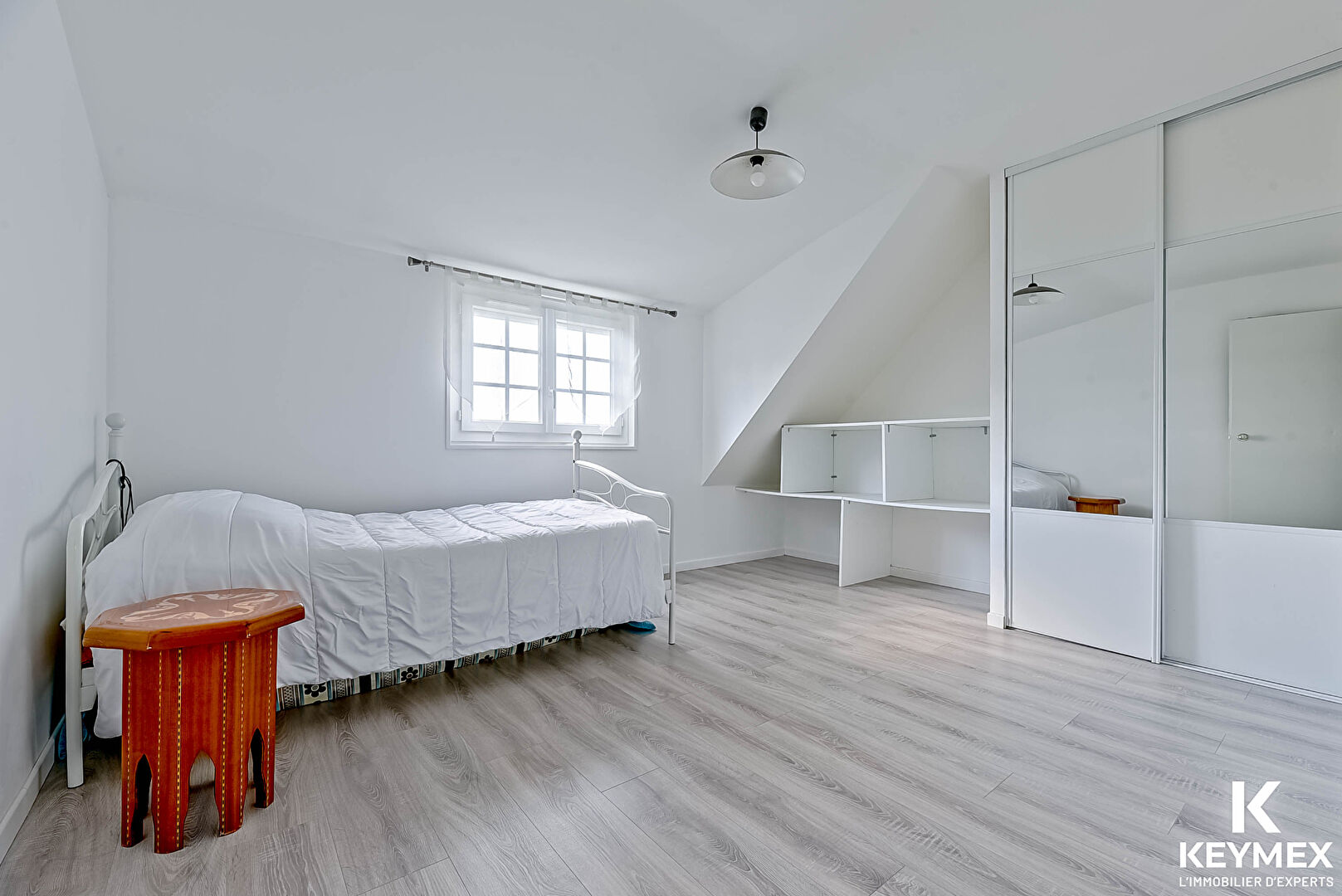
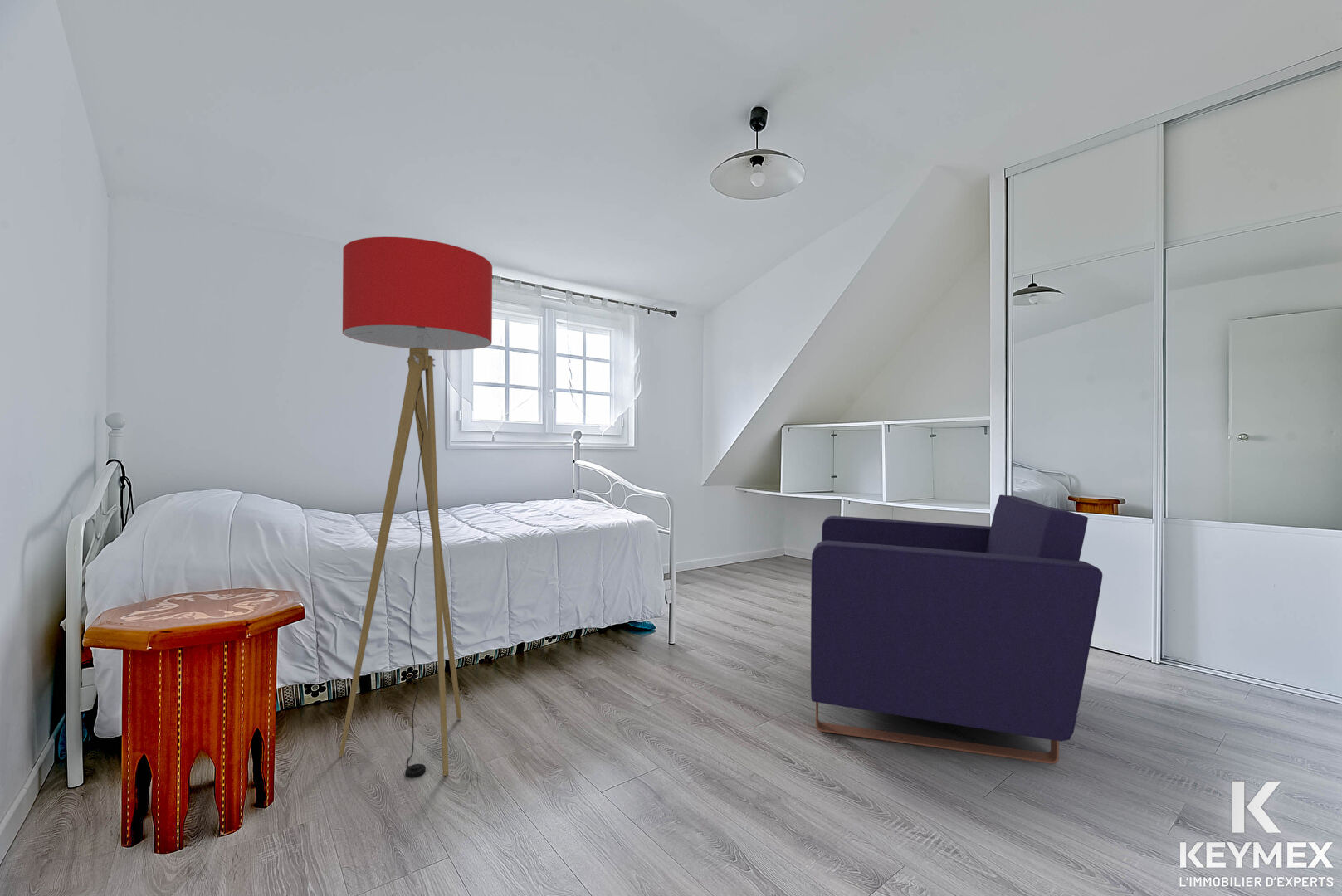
+ floor lamp [338,236,493,778]
+ armchair [810,494,1103,764]
